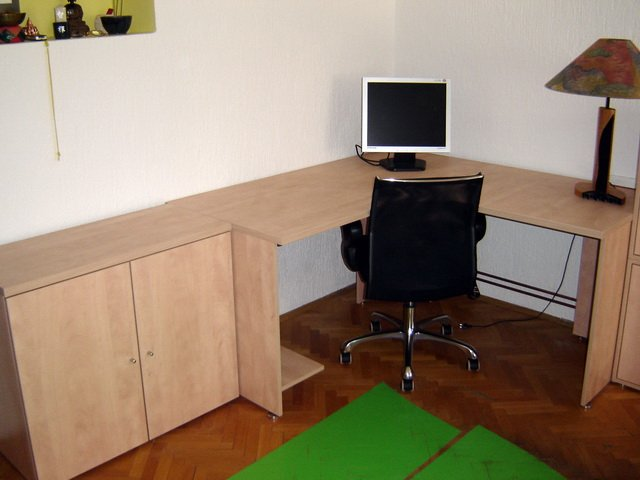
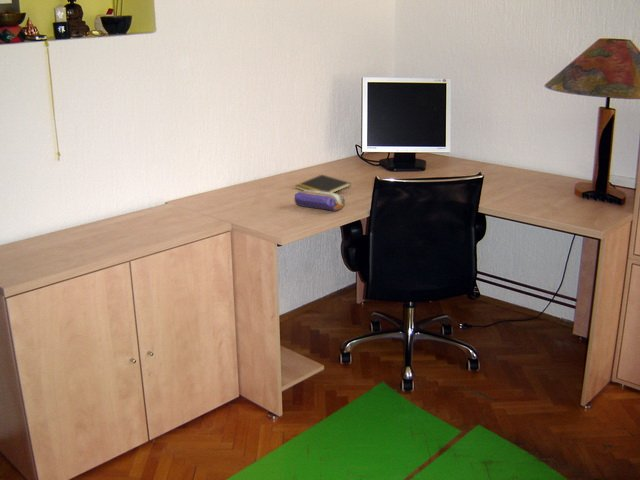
+ pencil case [294,190,346,212]
+ notepad [294,174,352,193]
